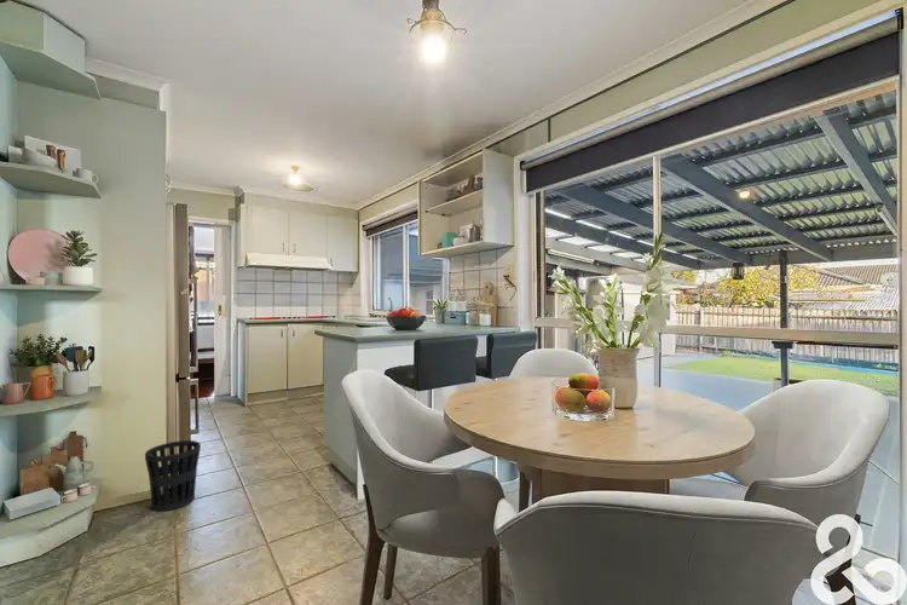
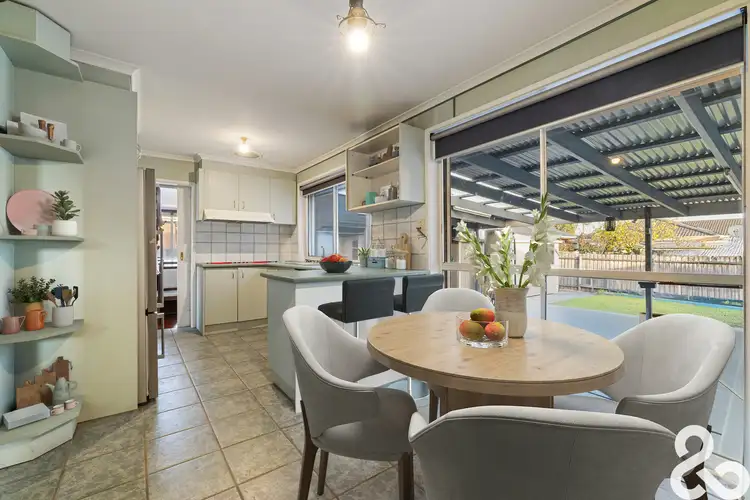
- wastebasket [144,439,202,513]
